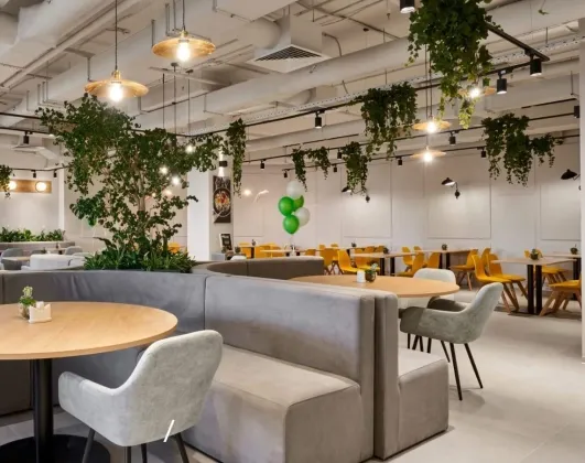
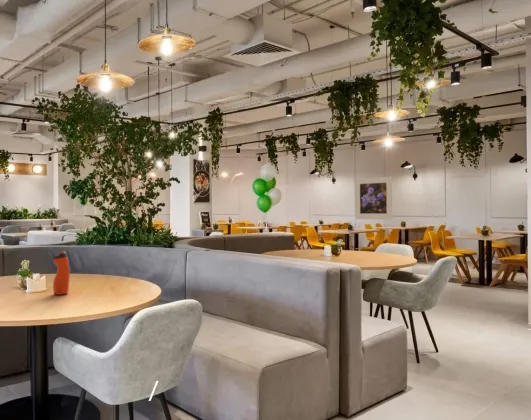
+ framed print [354,176,393,220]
+ water bottle [52,250,71,296]
